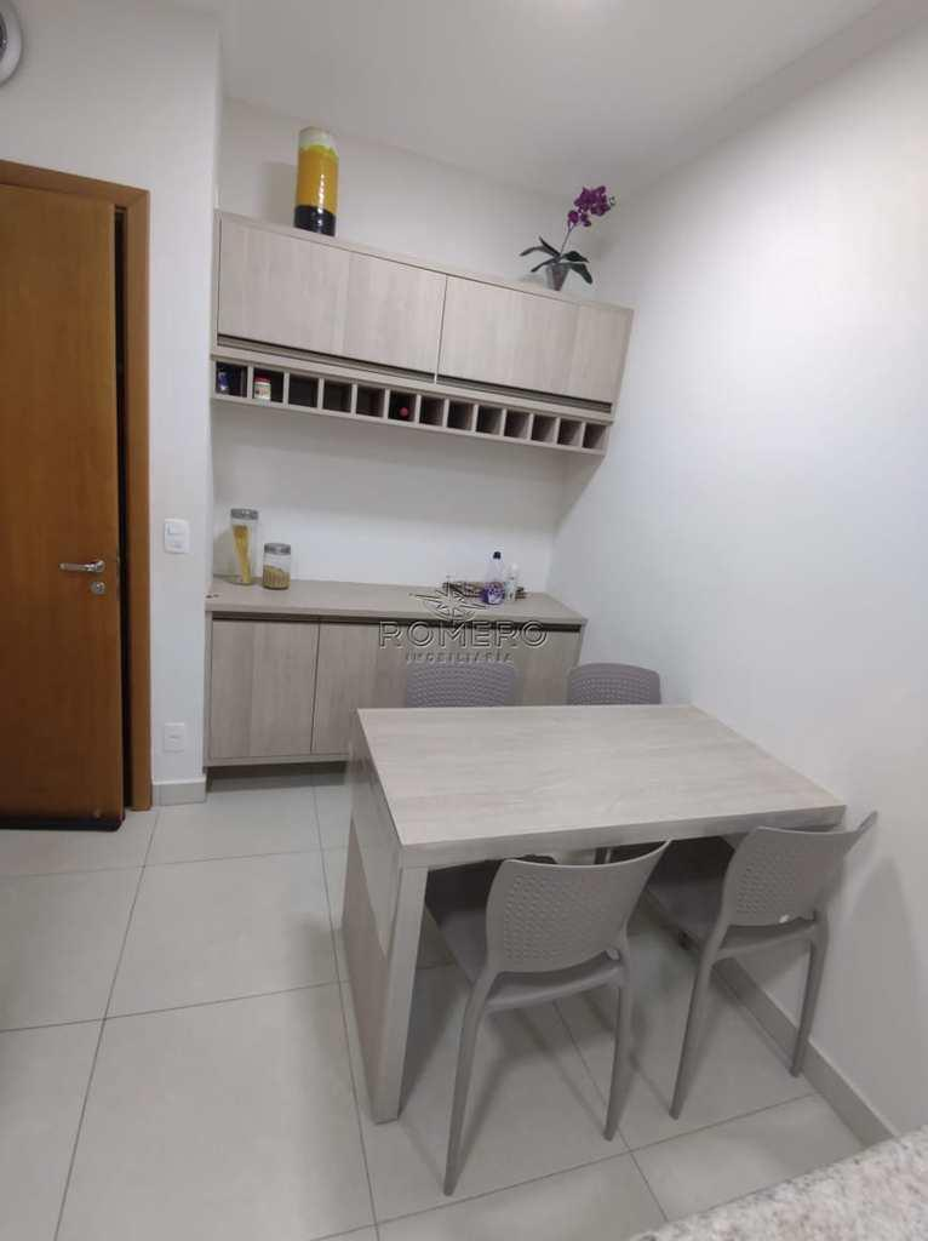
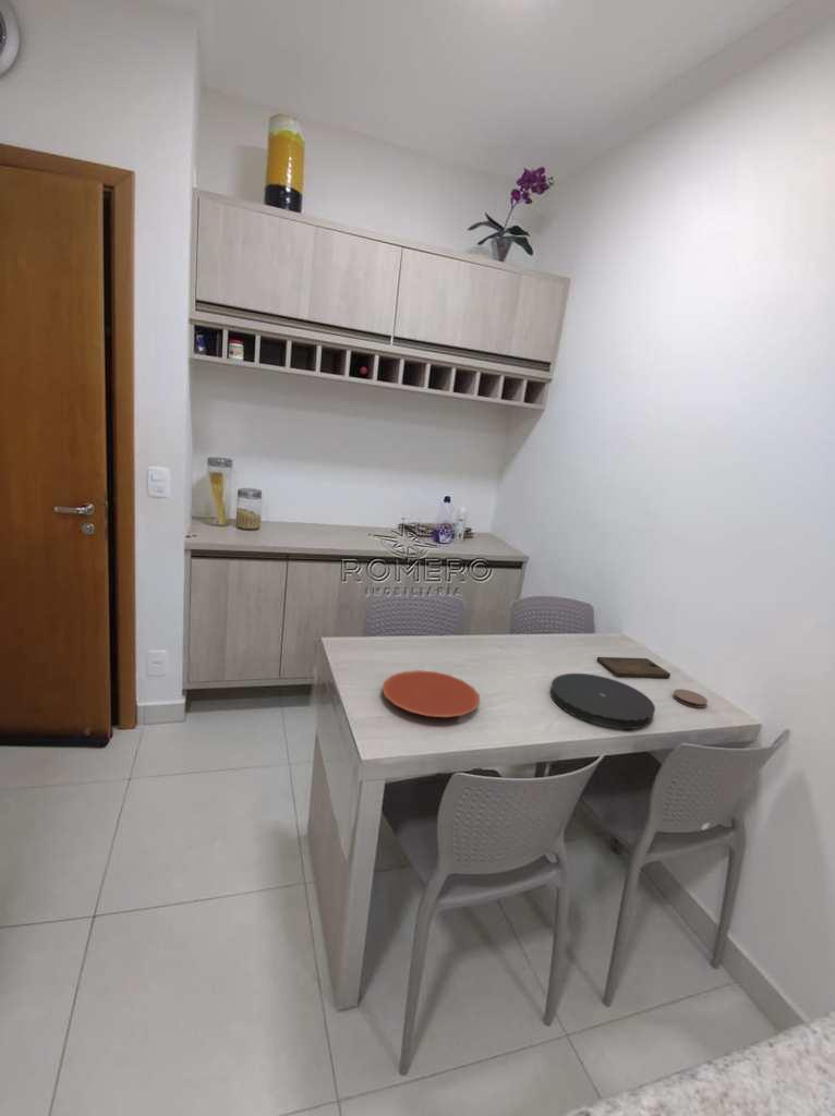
+ plate [549,672,656,730]
+ cutting board [596,656,671,679]
+ plate [380,669,481,718]
+ coaster [671,688,709,709]
